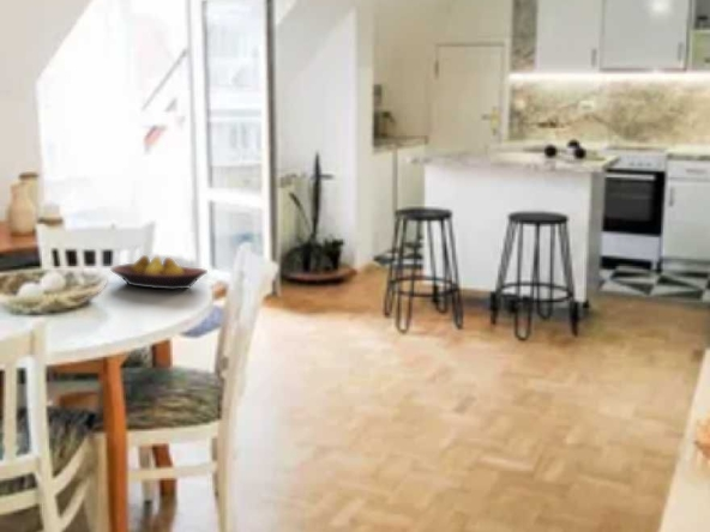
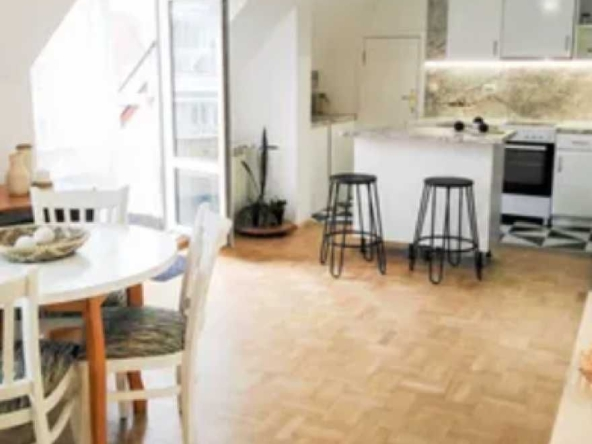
- fruit bowl [109,254,209,291]
